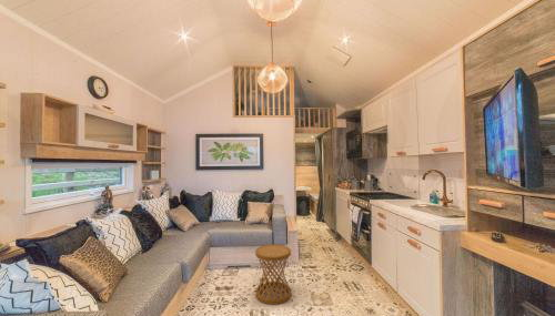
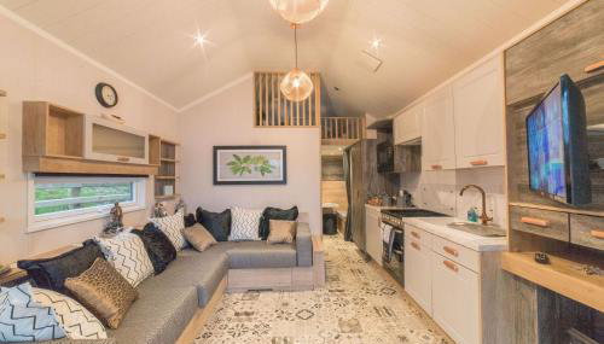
- side table [254,244,292,305]
